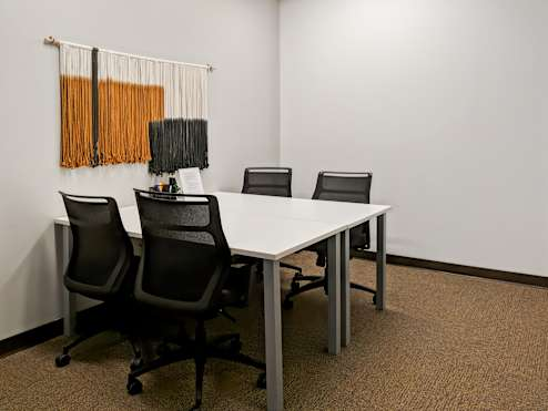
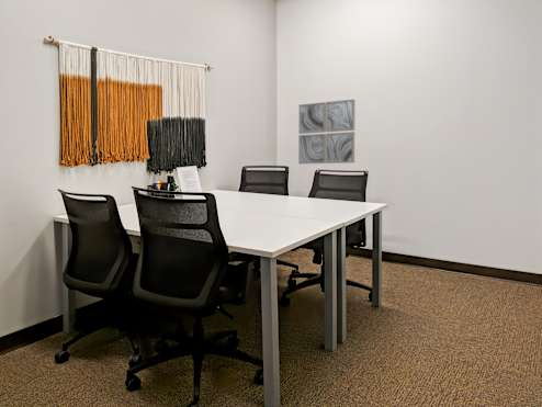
+ wall art [297,99,355,165]
